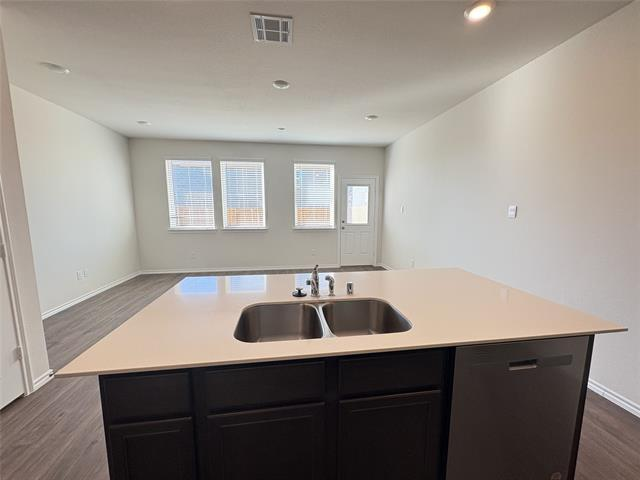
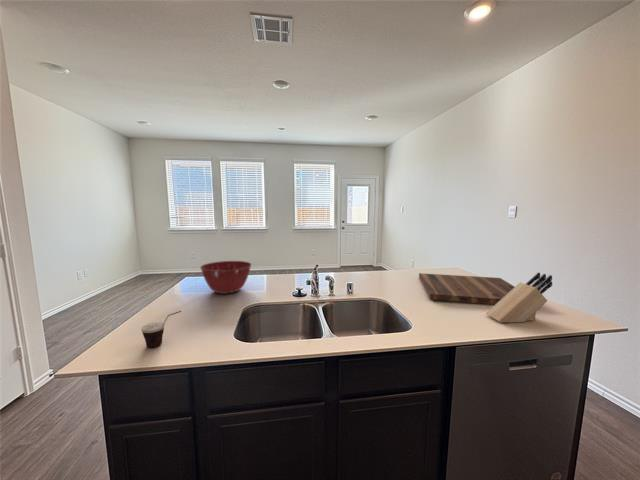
+ cup [140,310,182,349]
+ cutting board [418,272,516,305]
+ mixing bowl [199,260,253,295]
+ knife block [485,271,553,324]
